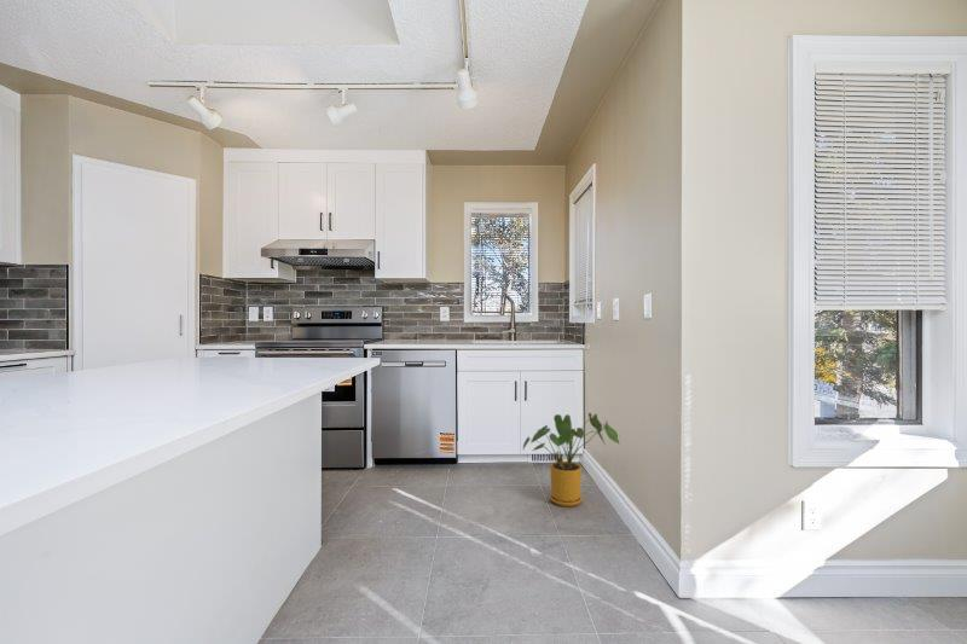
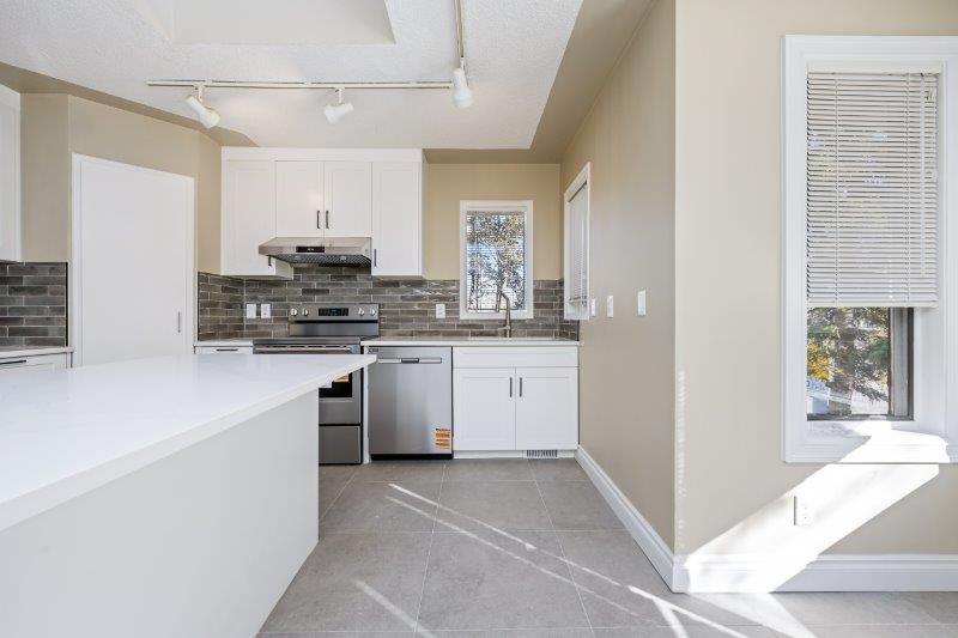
- house plant [522,412,620,507]
